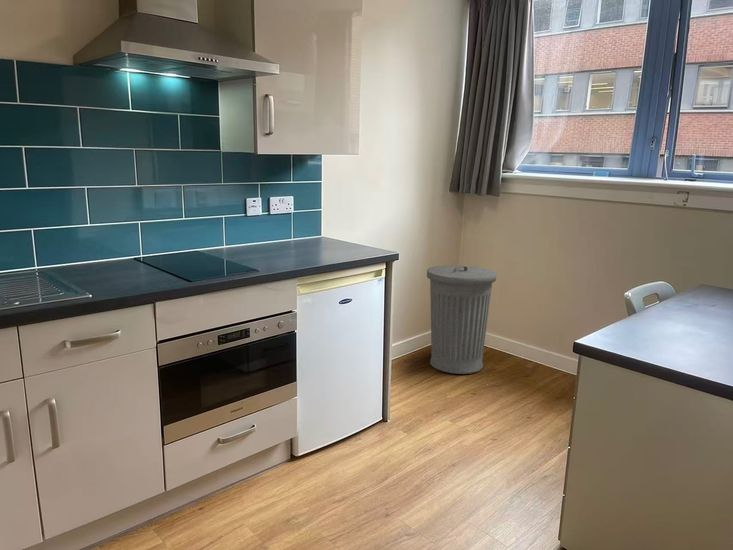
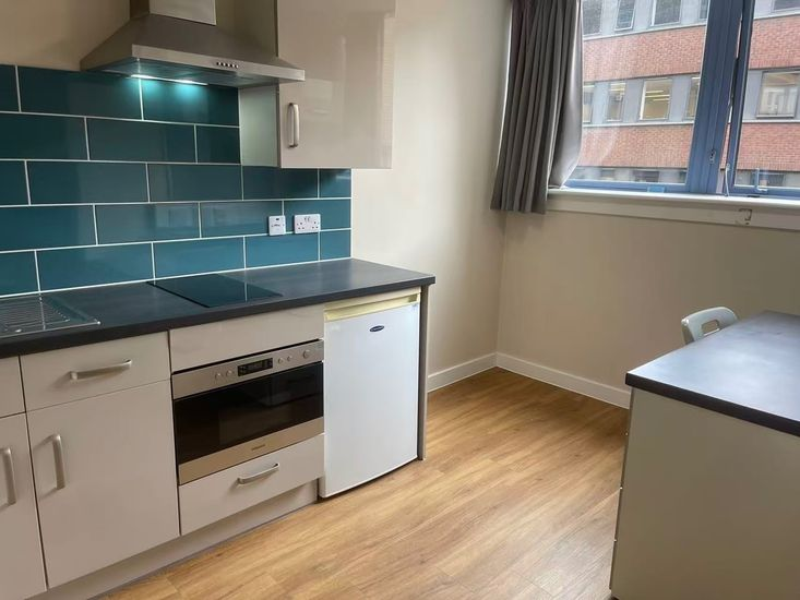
- trash bin [426,264,497,375]
